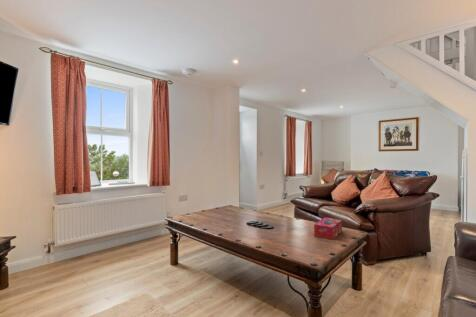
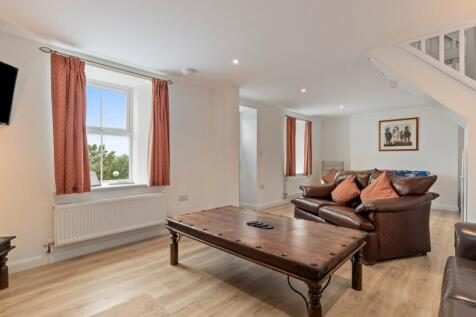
- tissue box [313,216,343,241]
